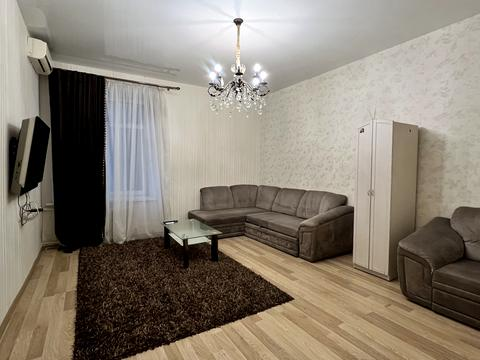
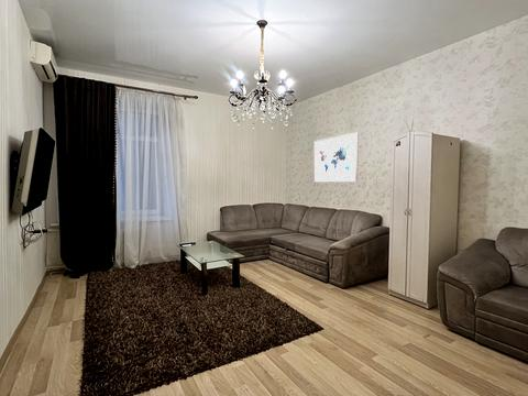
+ wall art [312,131,360,185]
